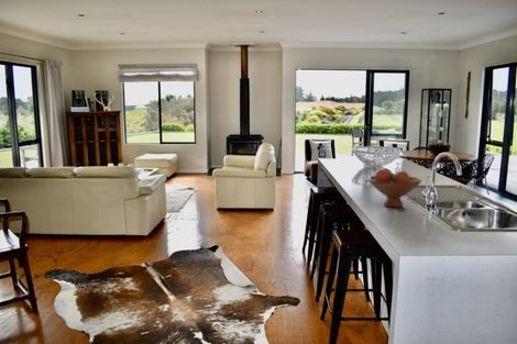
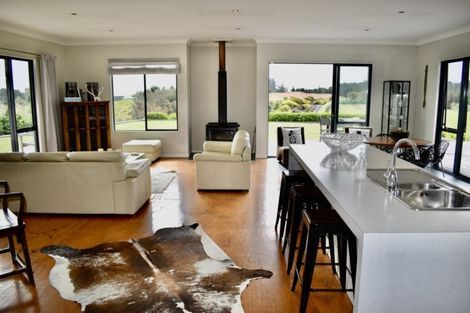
- fruit bowl [366,167,422,208]
